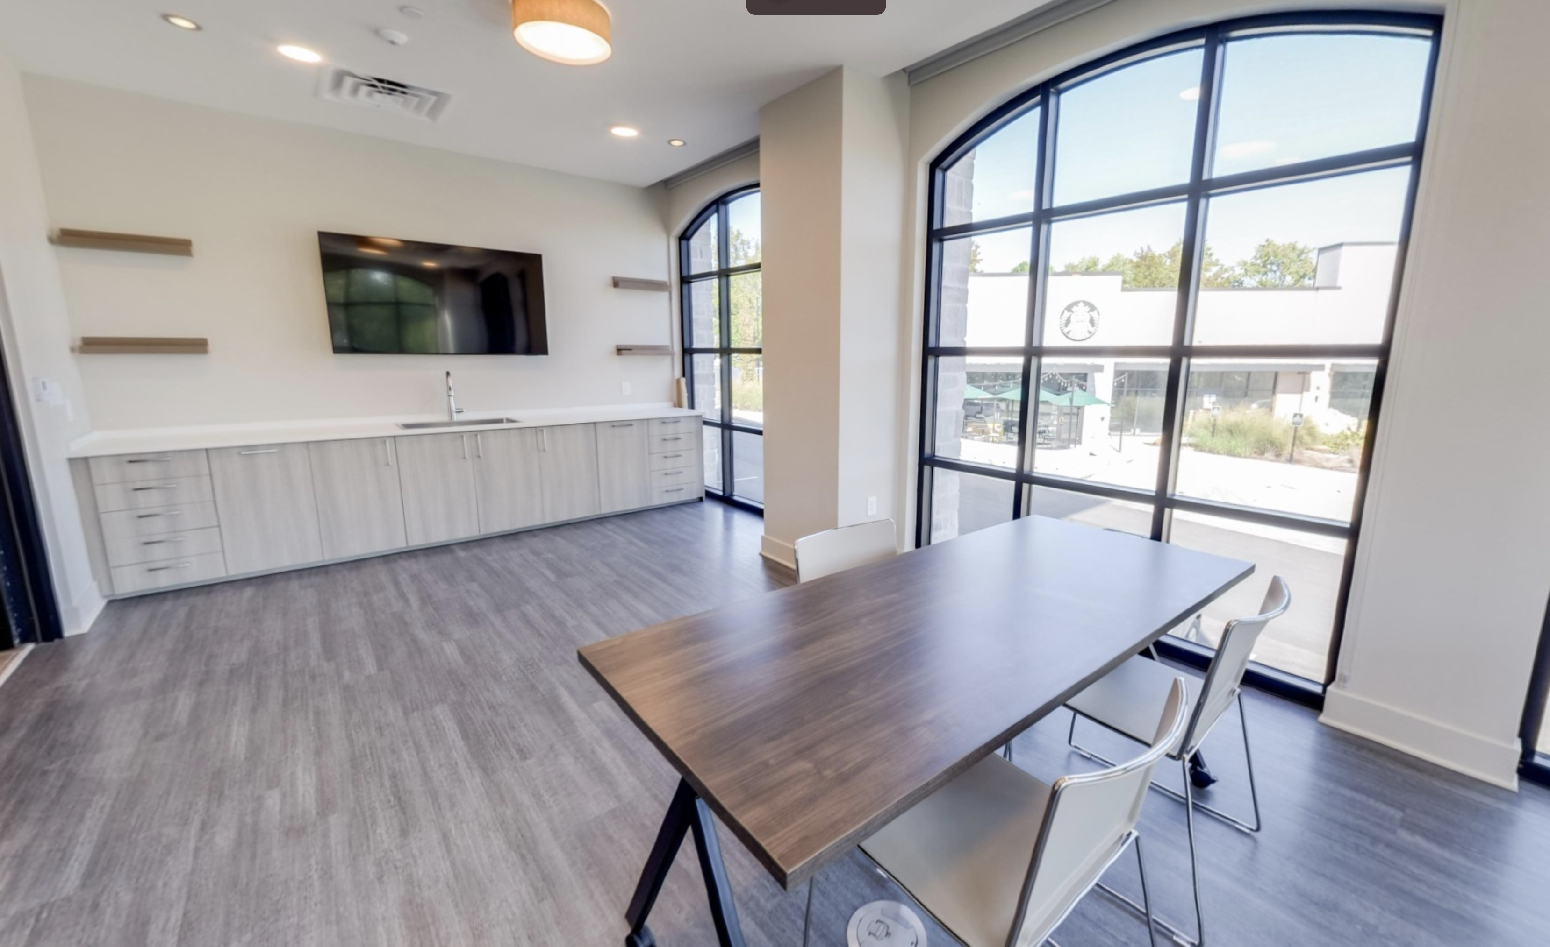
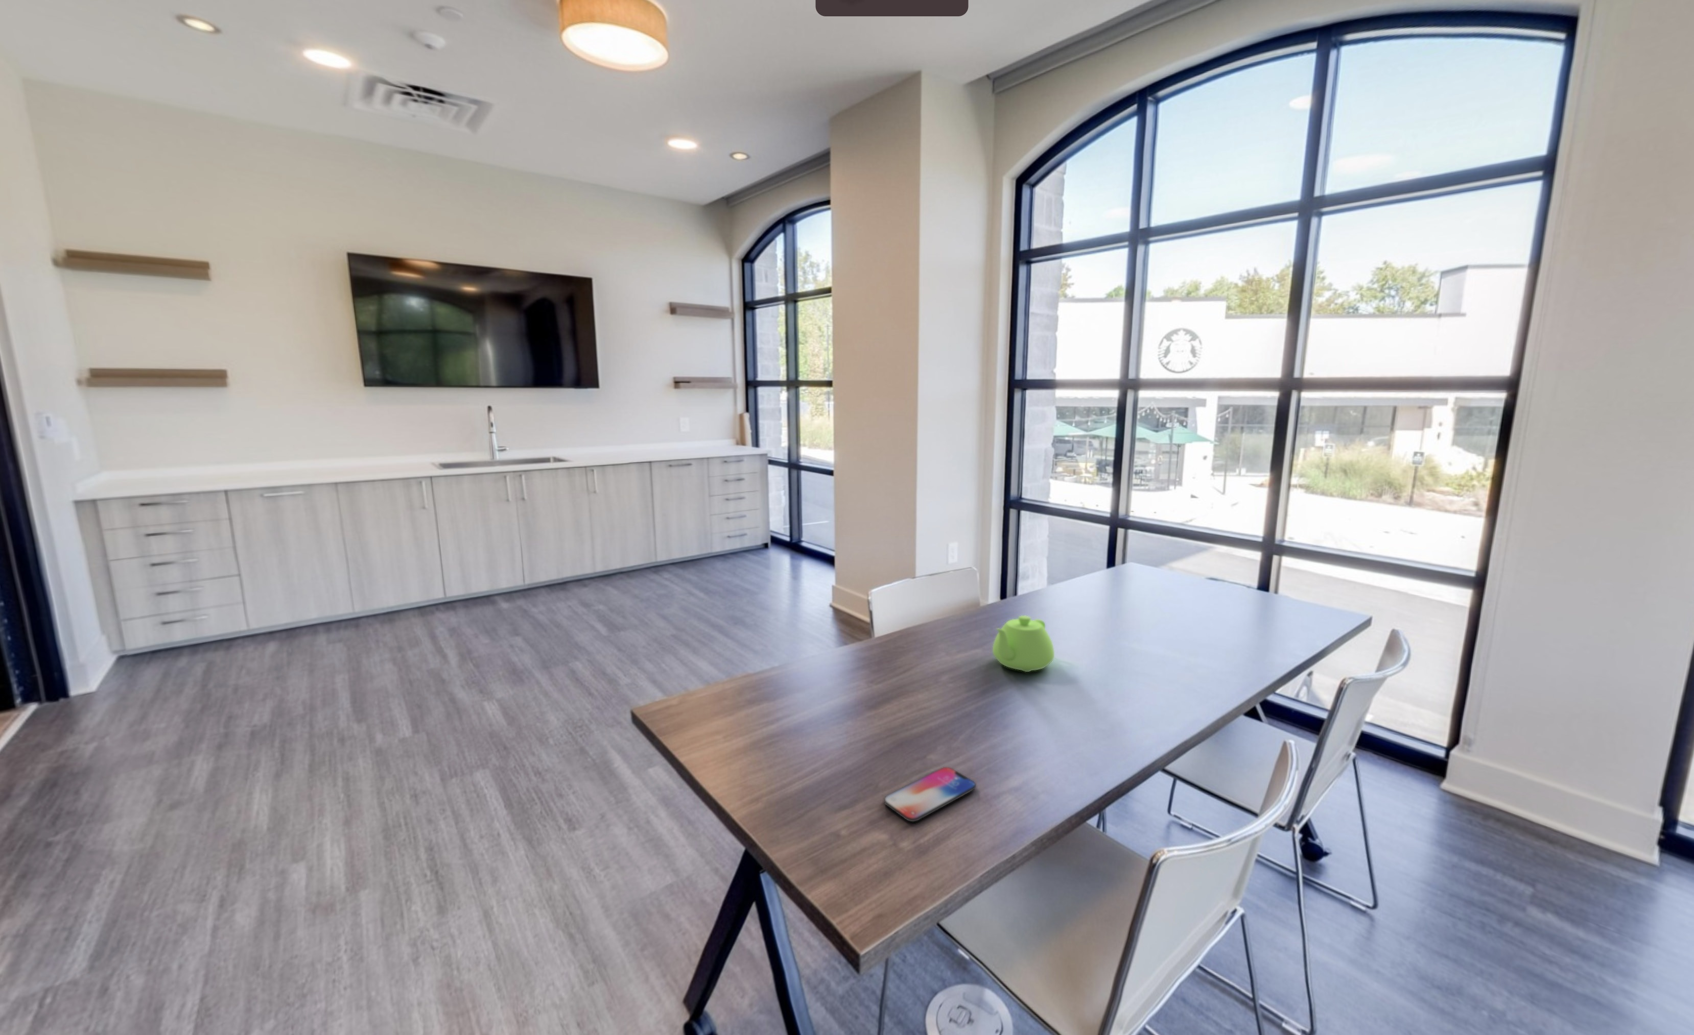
+ smartphone [883,767,976,822]
+ teapot [992,615,1055,672]
